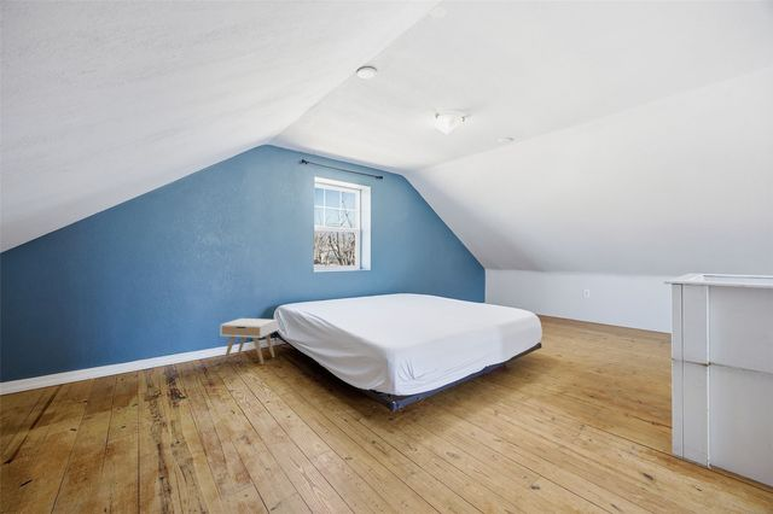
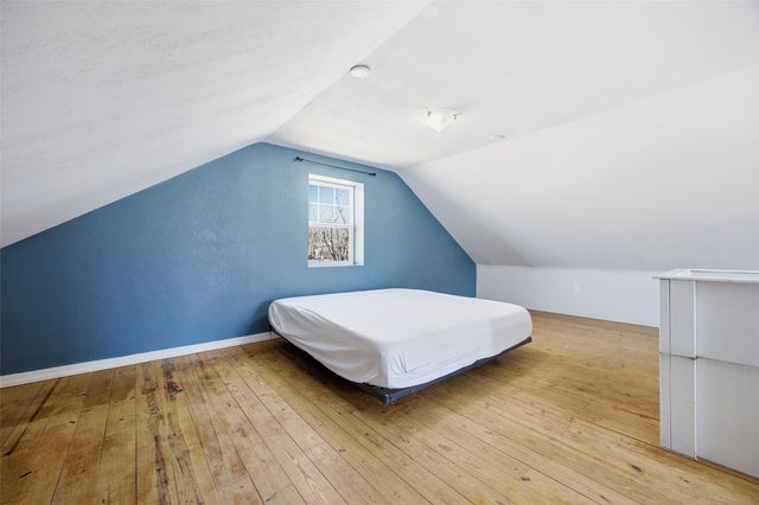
- nightstand [219,317,279,366]
